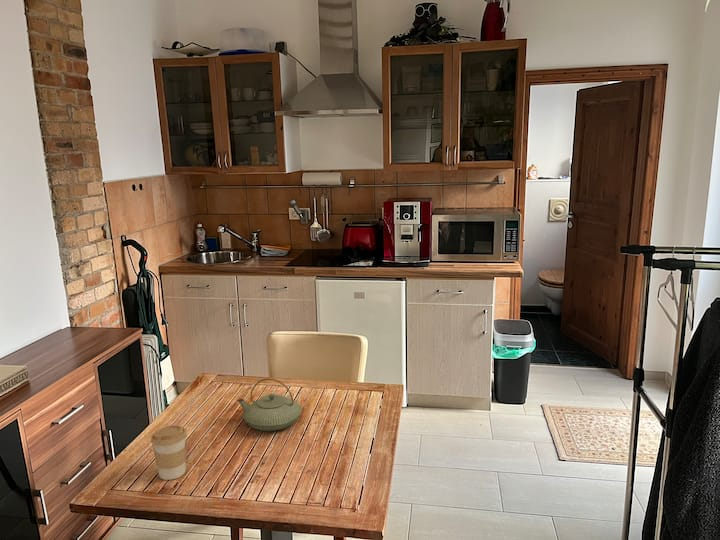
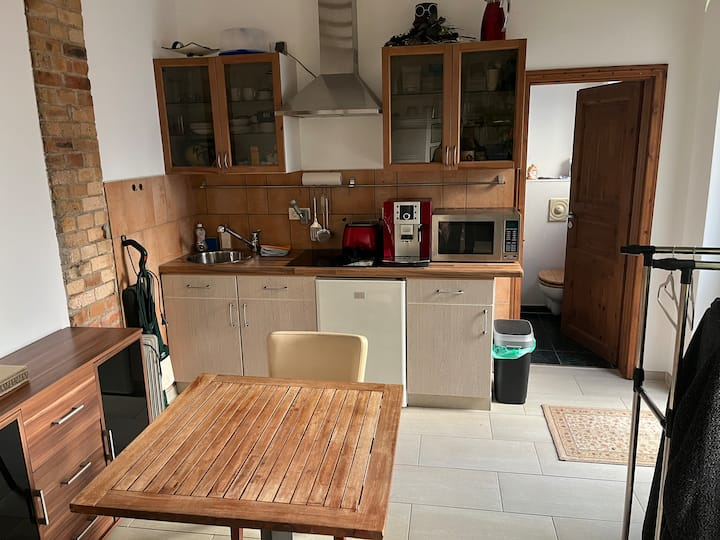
- teapot [237,377,303,432]
- coffee cup [150,424,188,481]
